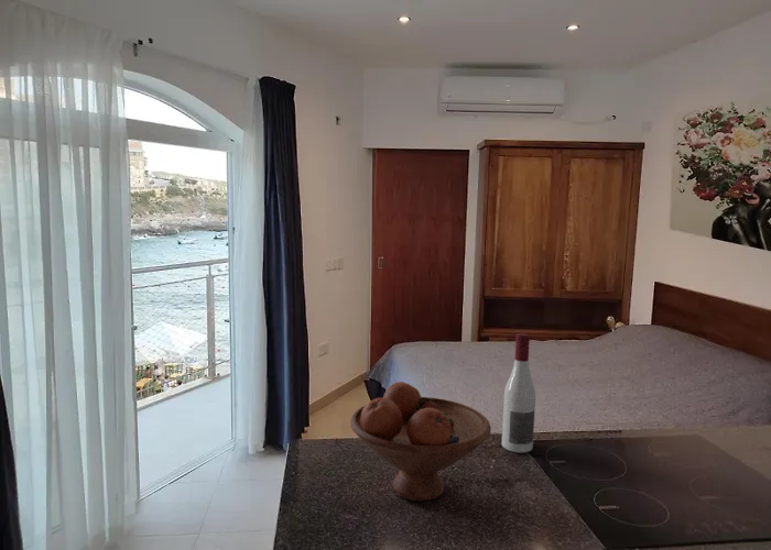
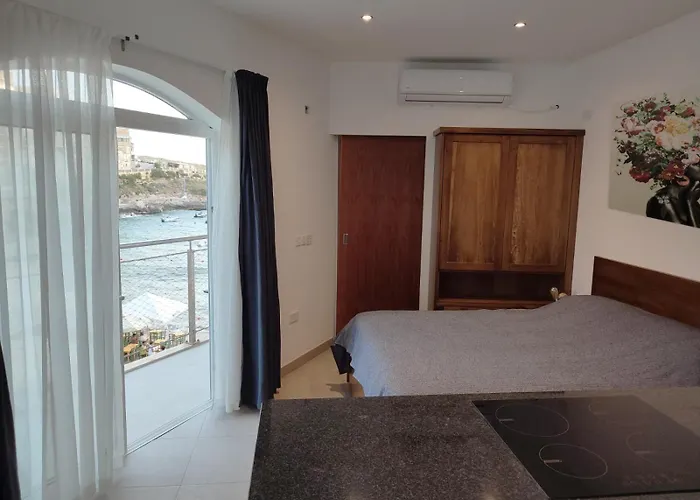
- alcohol [500,332,536,454]
- fruit bowl [349,381,492,502]
